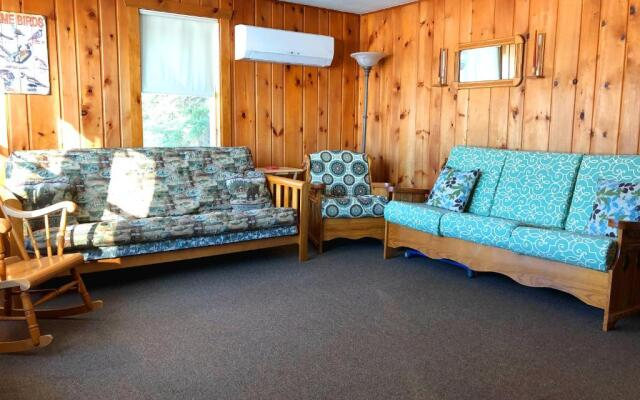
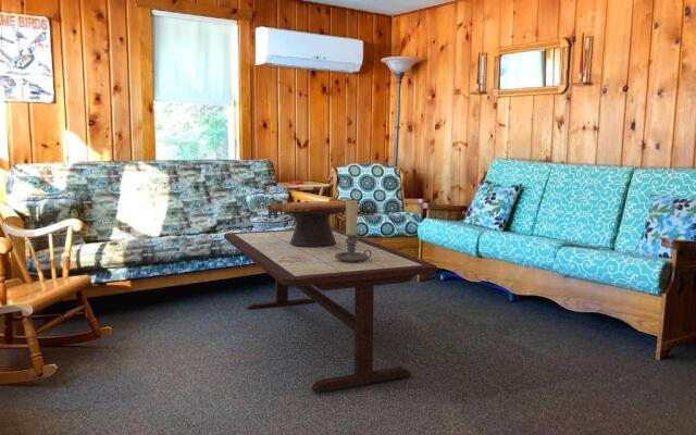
+ coffee table [223,227,438,393]
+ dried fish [266,199,361,248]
+ candle holder [335,199,371,262]
